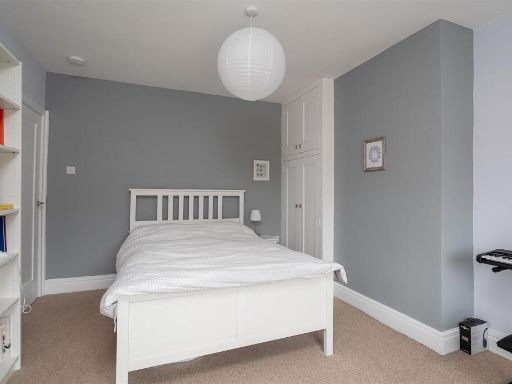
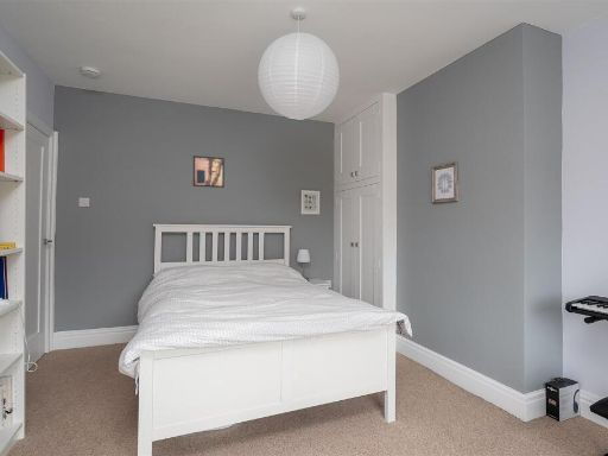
+ wall art [192,154,226,189]
